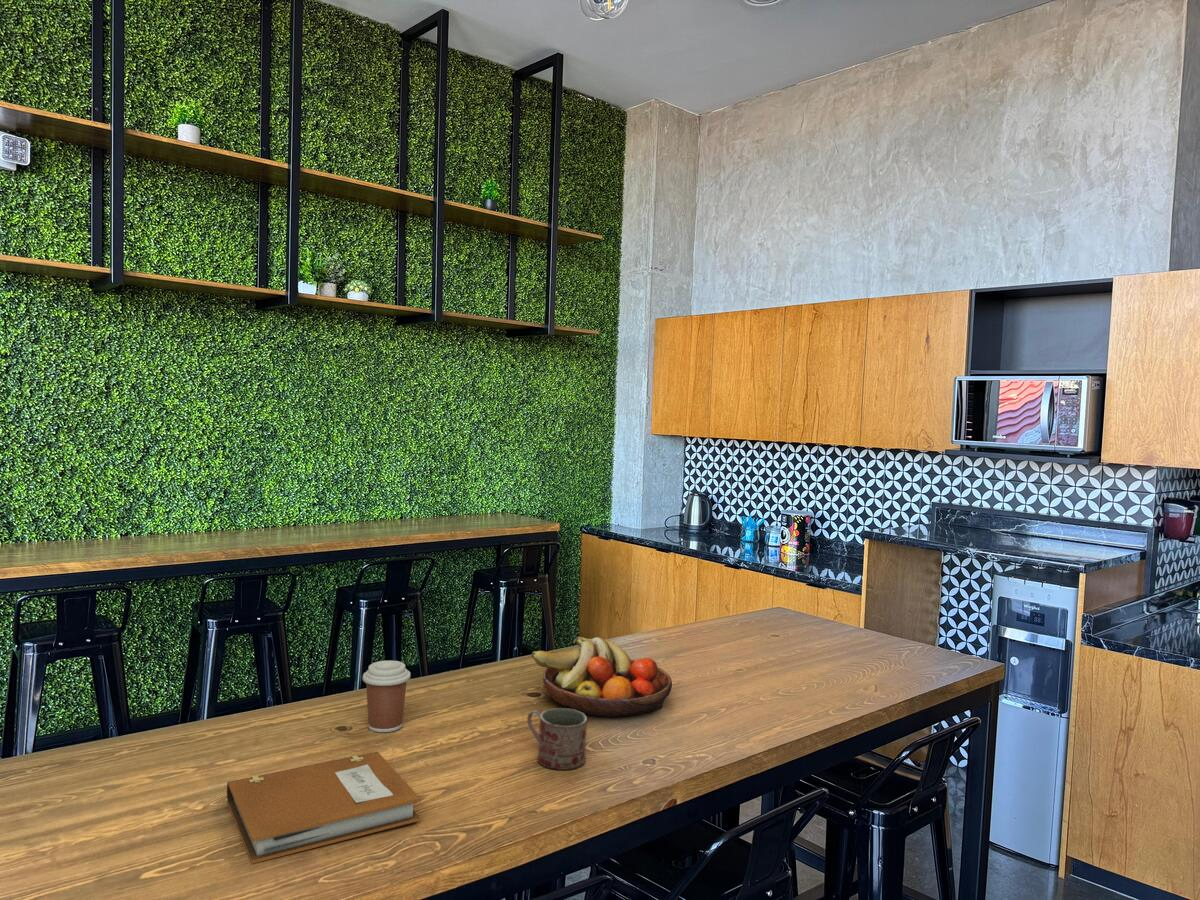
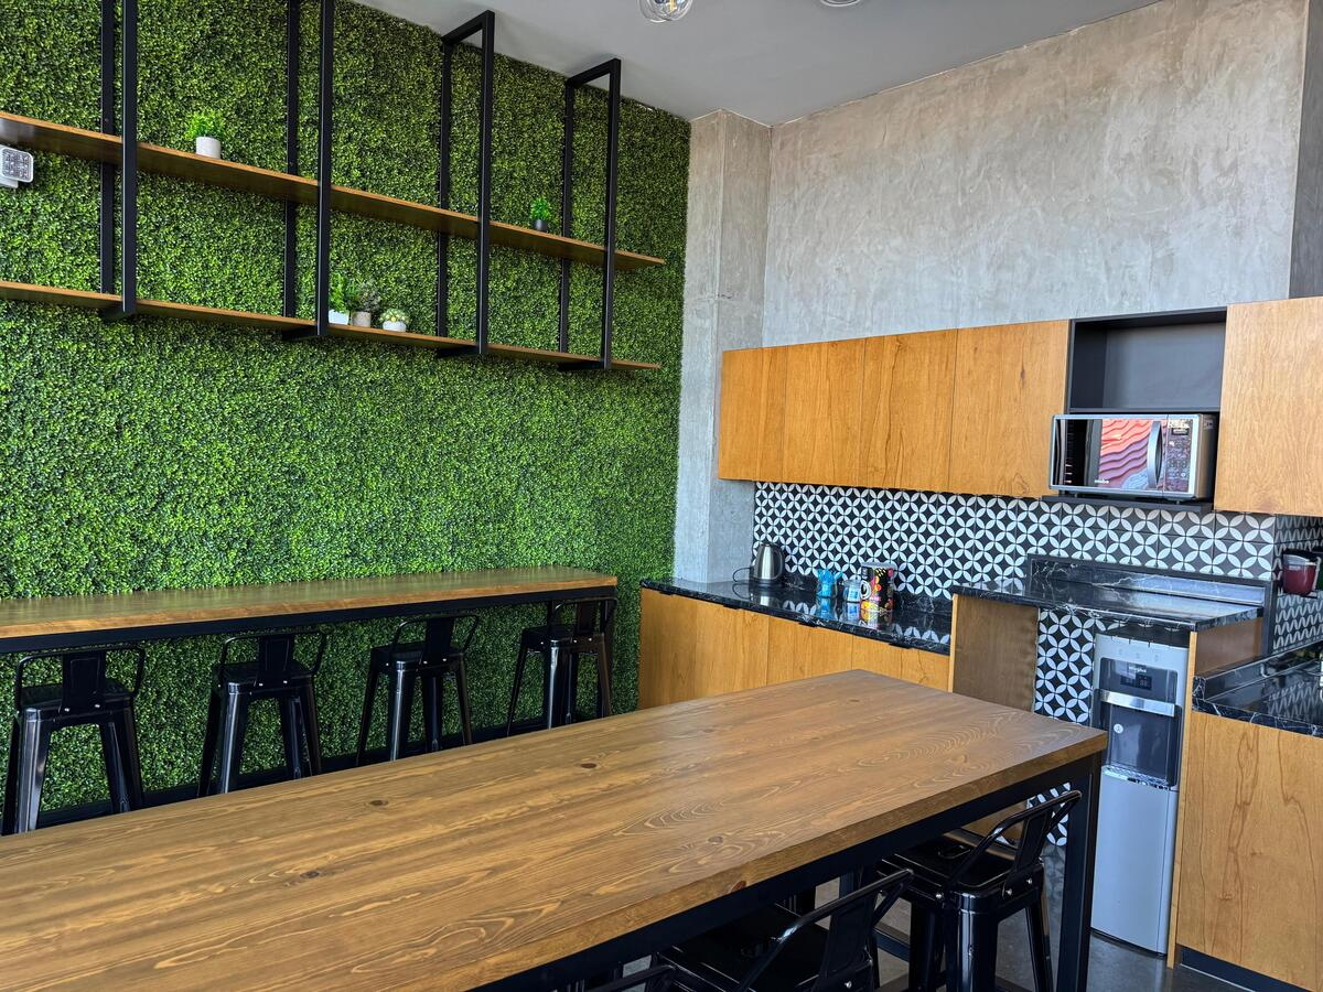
- mug [526,707,588,771]
- notebook [226,751,421,865]
- fruit bowl [531,636,673,718]
- coffee cup [362,659,411,733]
